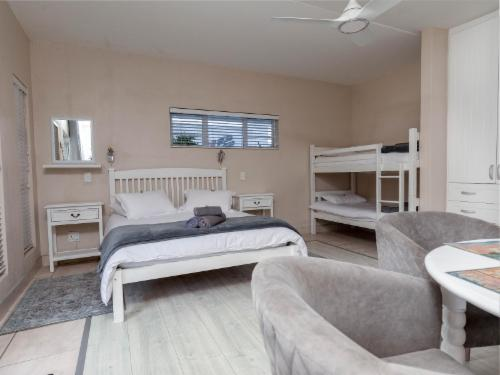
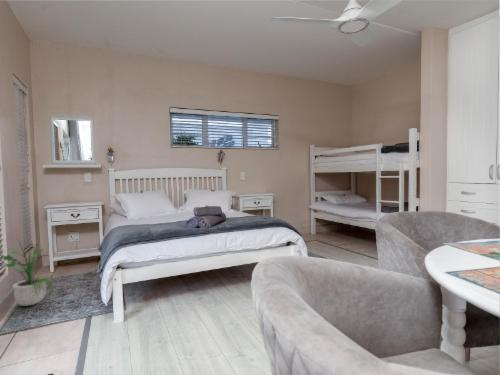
+ potted plant [0,235,56,307]
